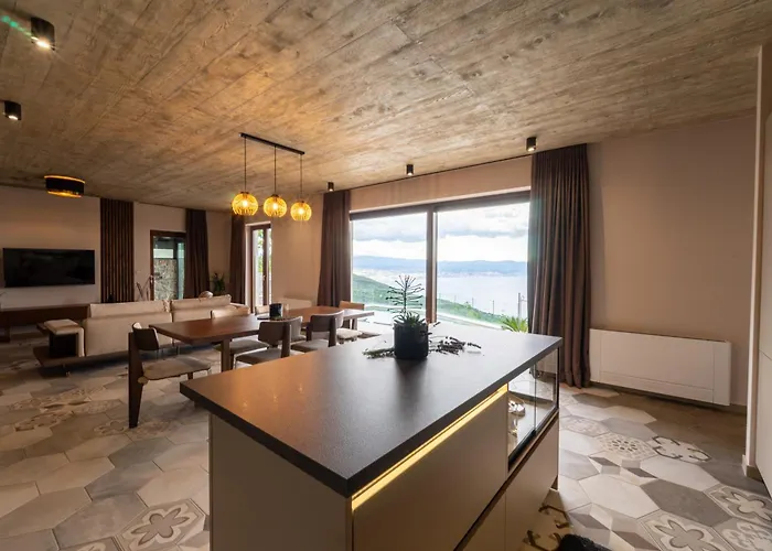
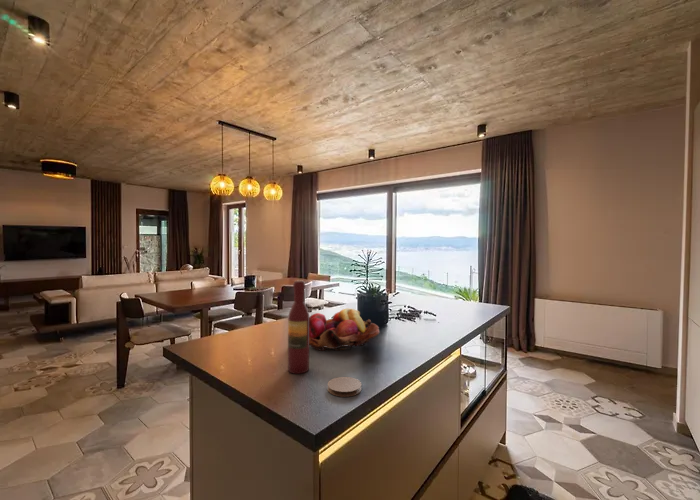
+ coaster [326,376,363,398]
+ fruit basket [309,307,381,352]
+ wine bottle [287,279,310,375]
